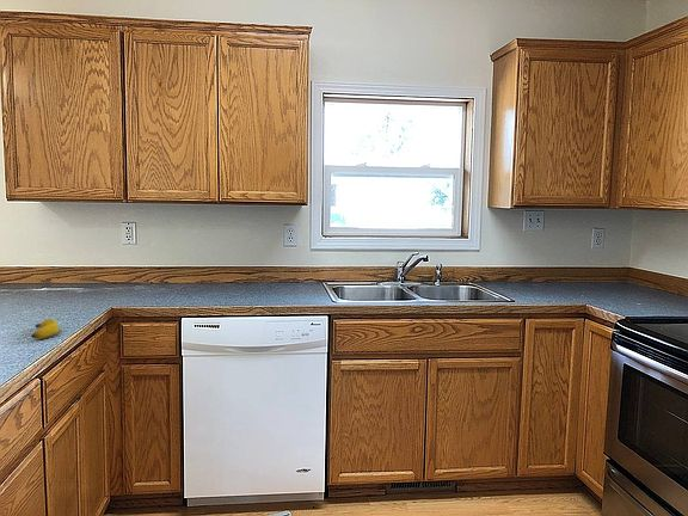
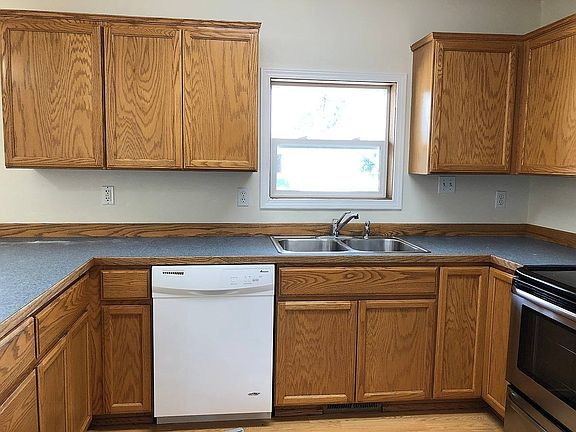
- banana [30,318,60,339]
